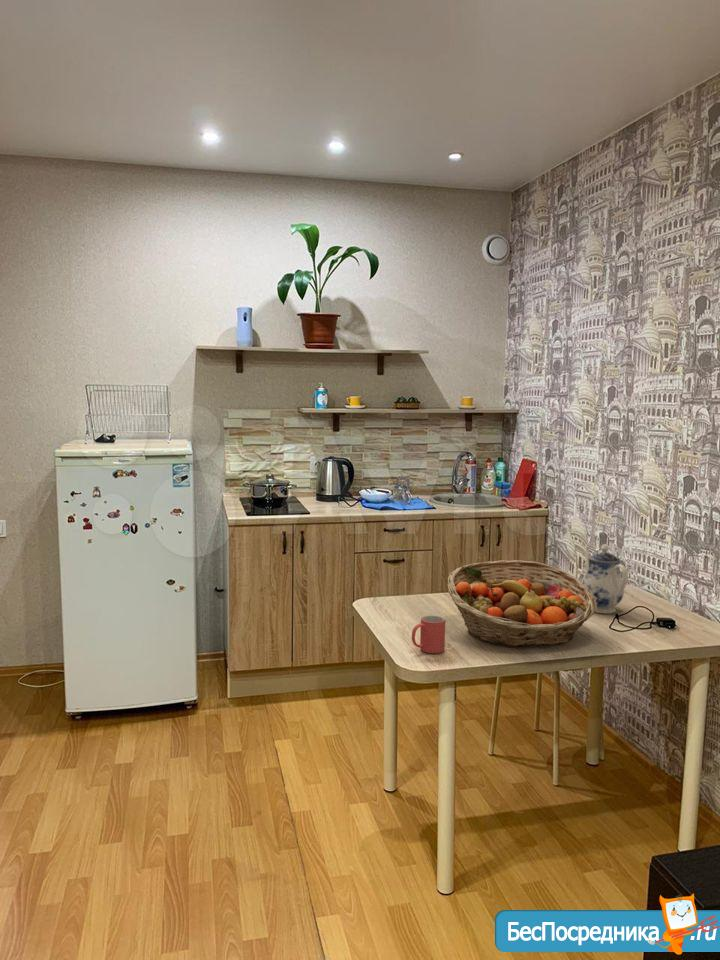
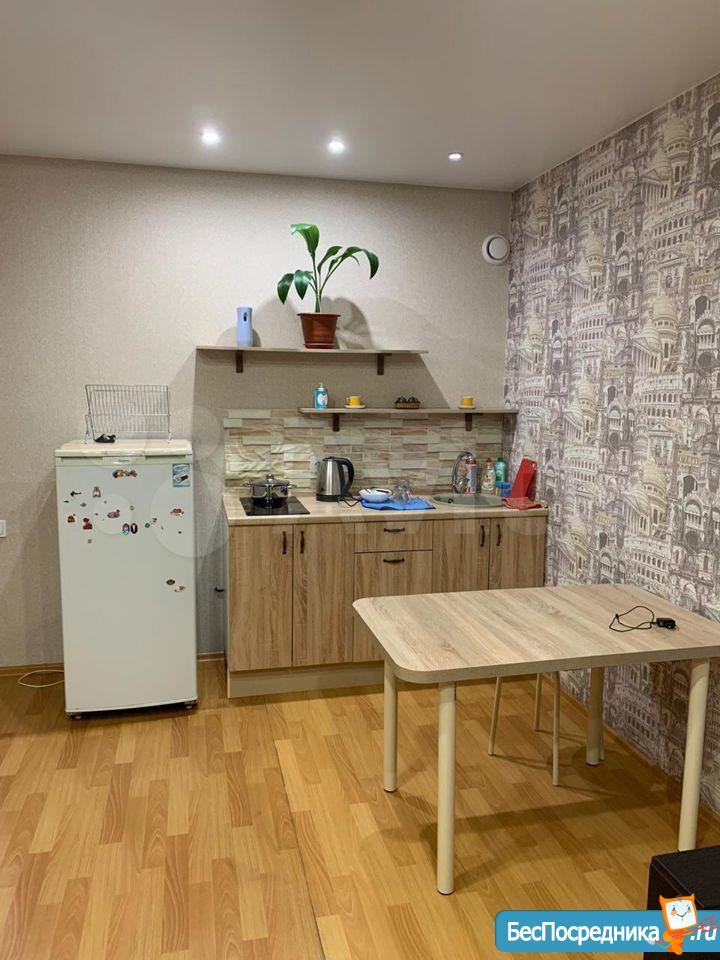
- teapot [582,543,629,614]
- fruit basket [447,559,596,648]
- mug [411,615,446,654]
